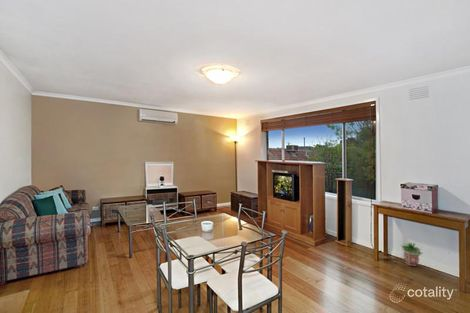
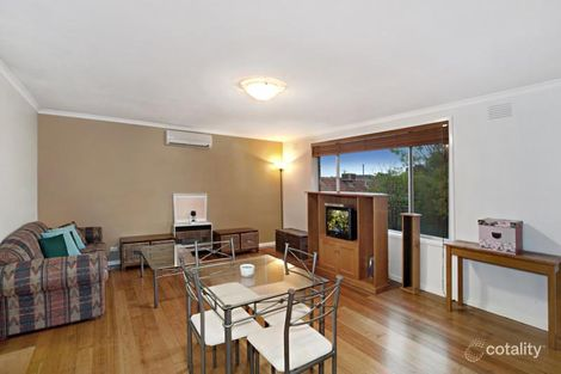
- potted plant [401,242,423,267]
